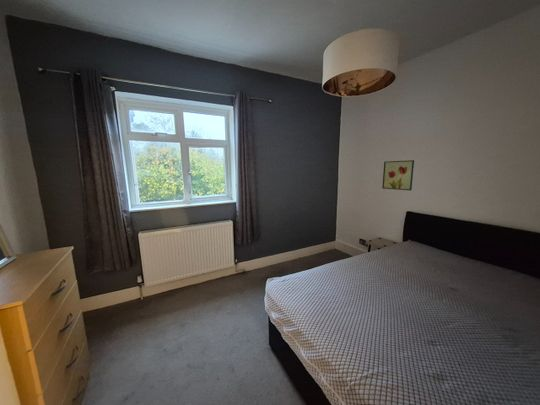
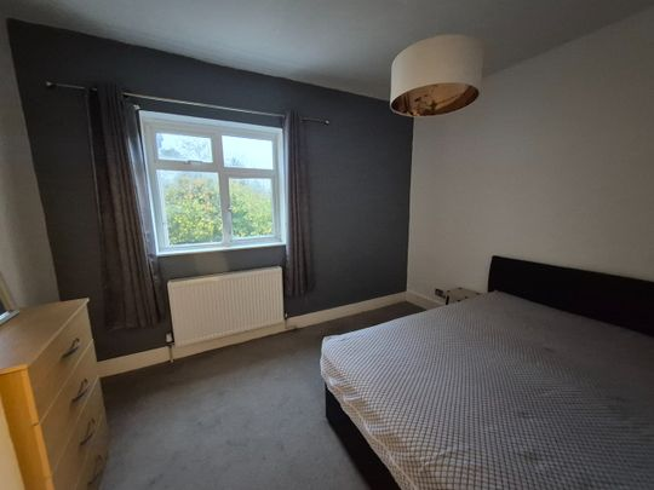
- wall art [381,159,415,191]
